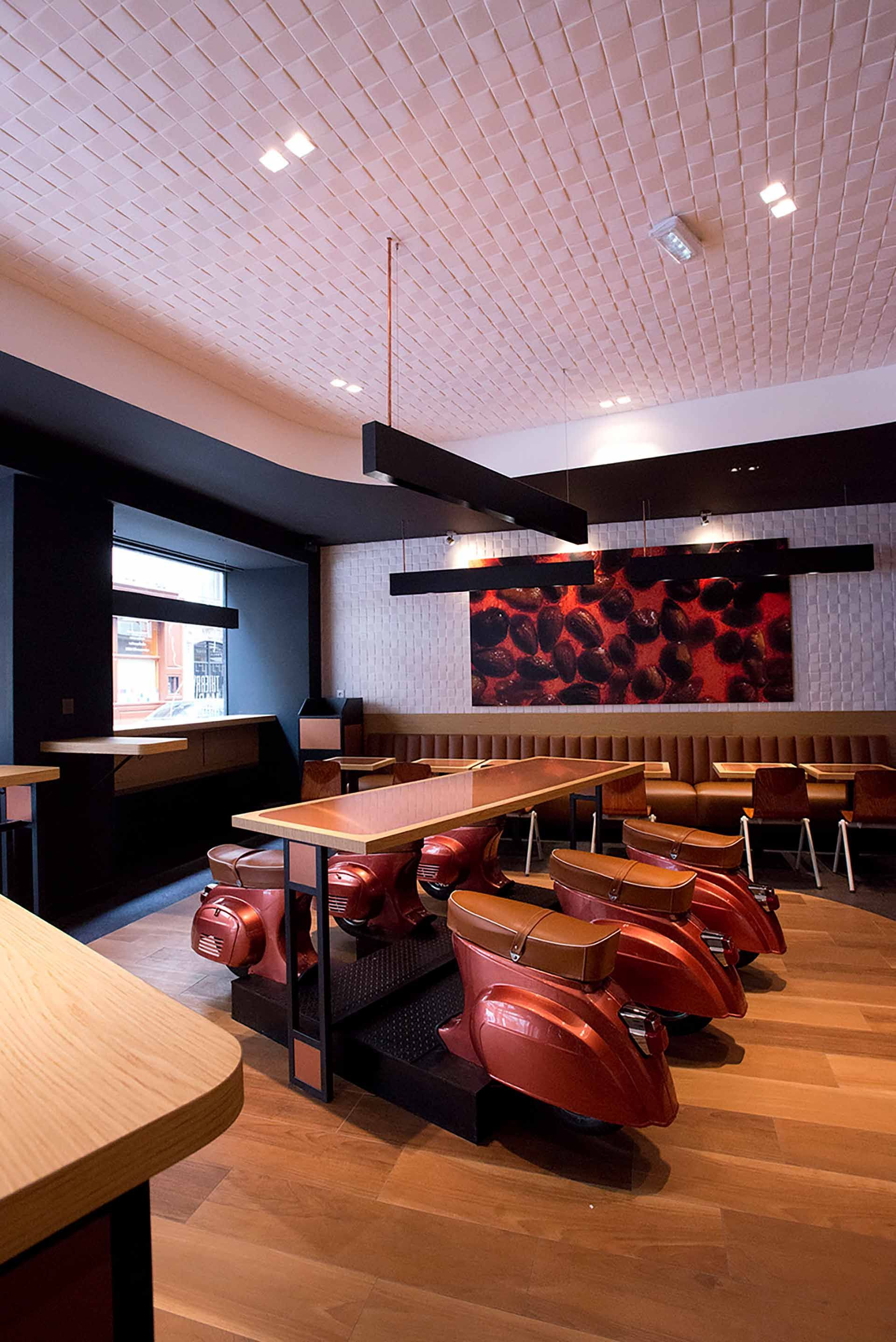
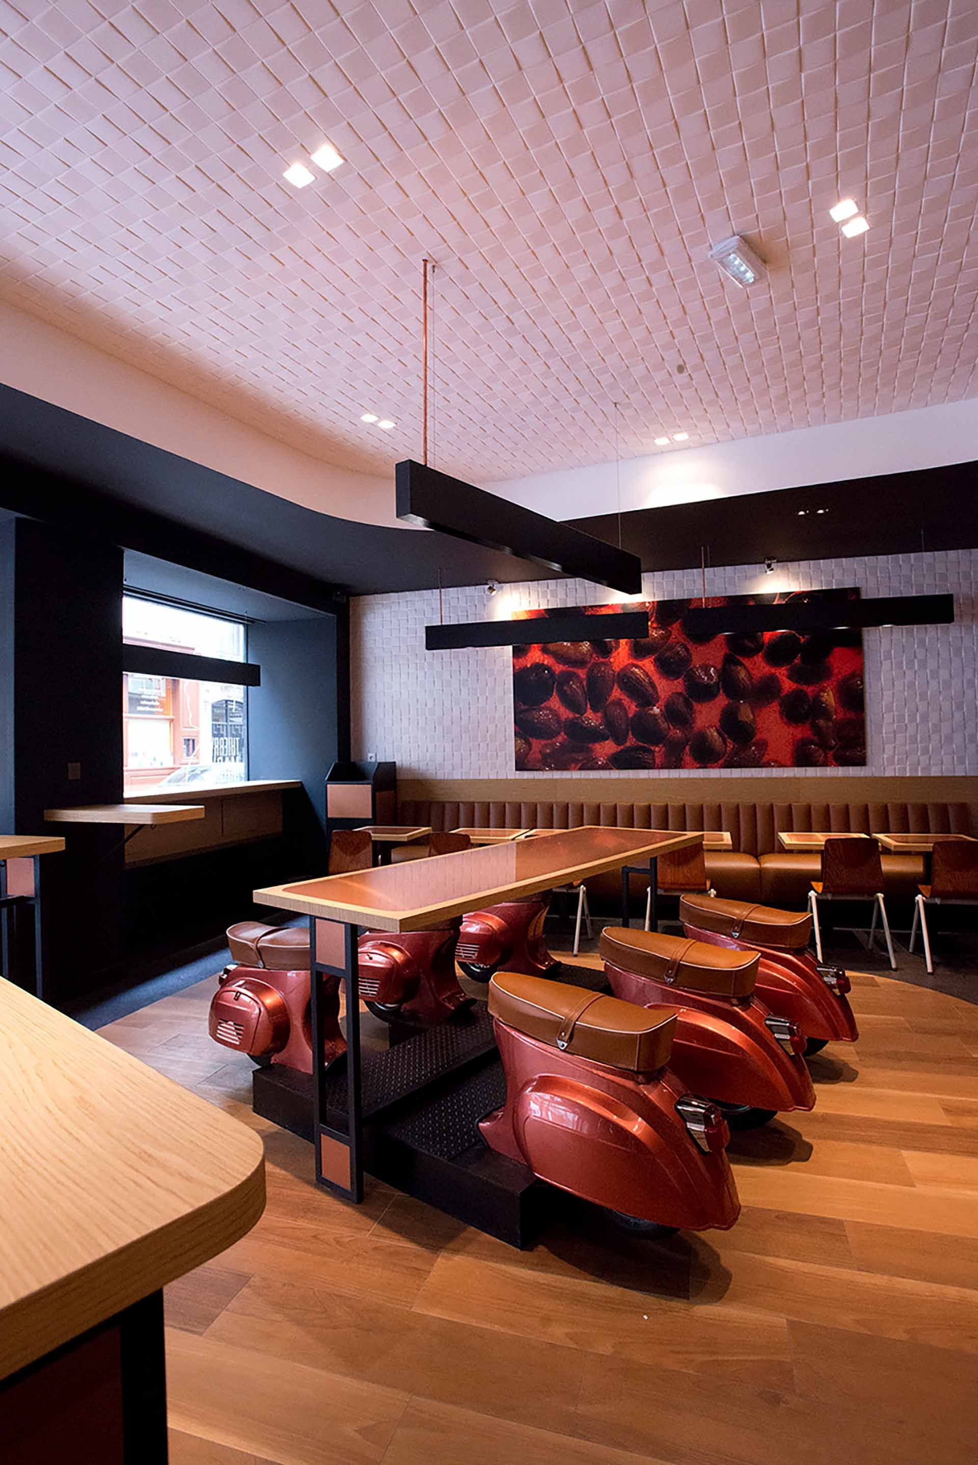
+ eyeball [675,364,685,374]
